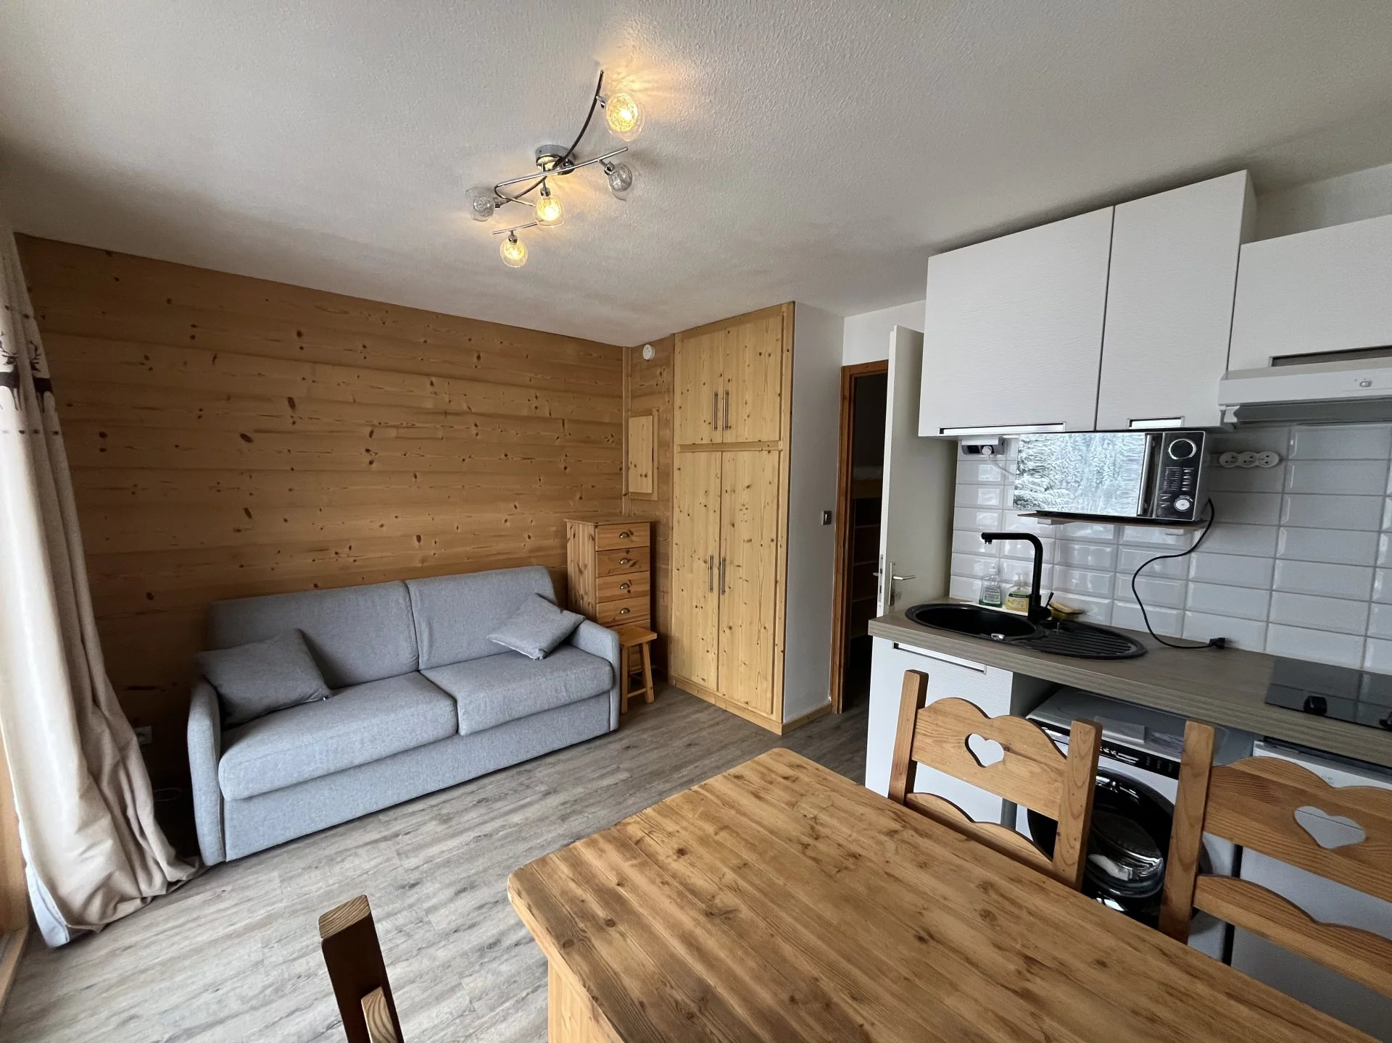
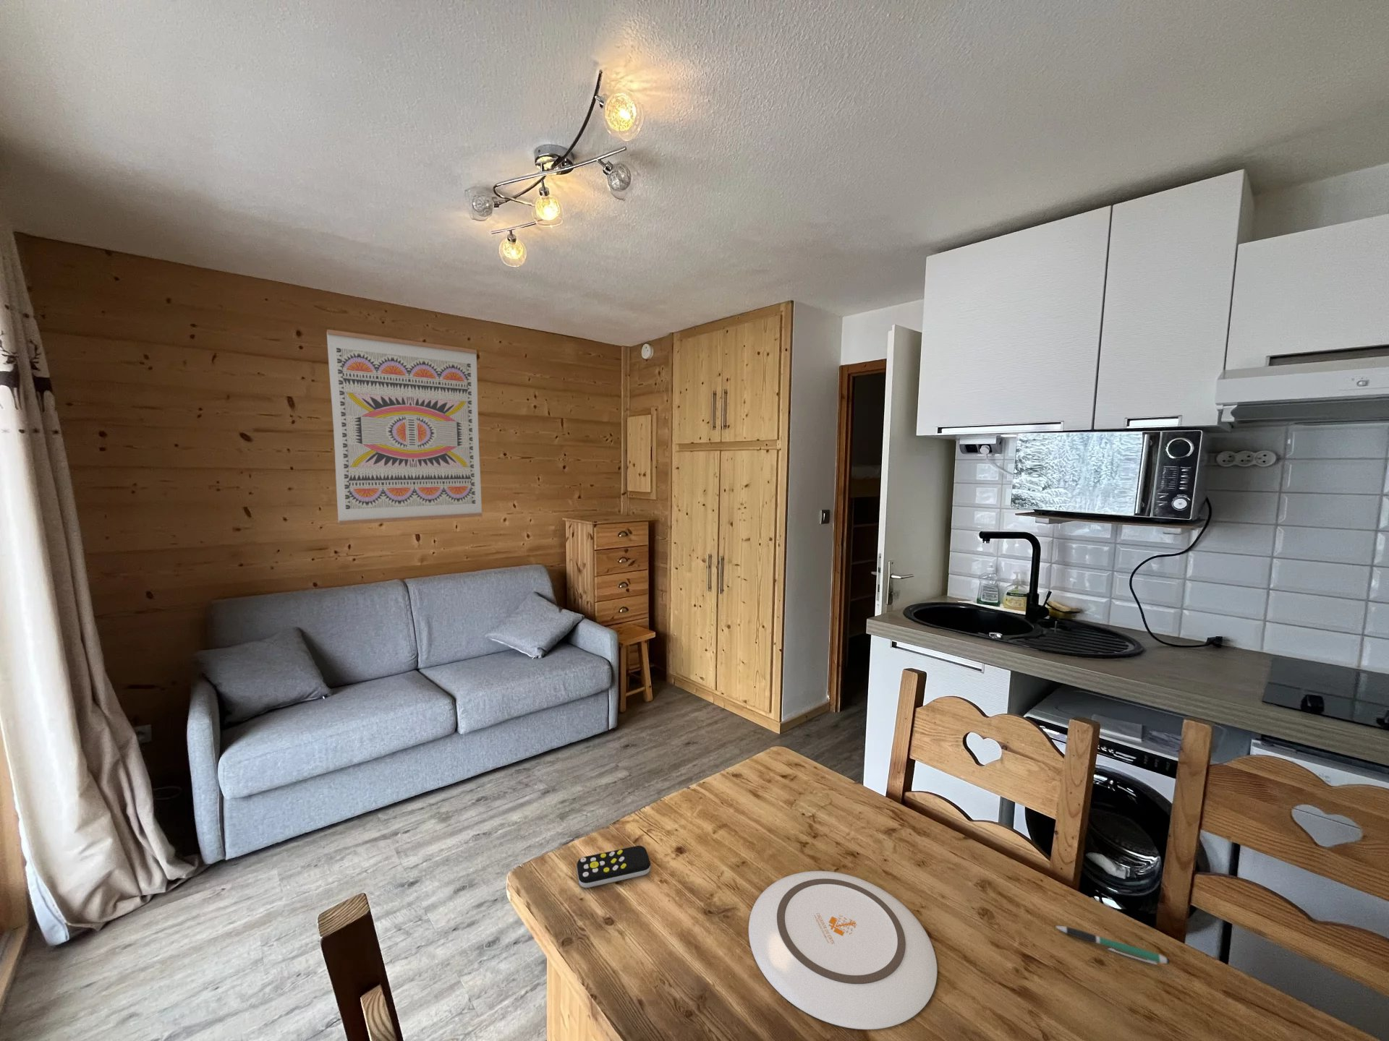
+ remote control [576,845,651,889]
+ wall art [326,329,483,526]
+ pen [1055,925,1170,966]
+ plate [748,870,937,1030]
